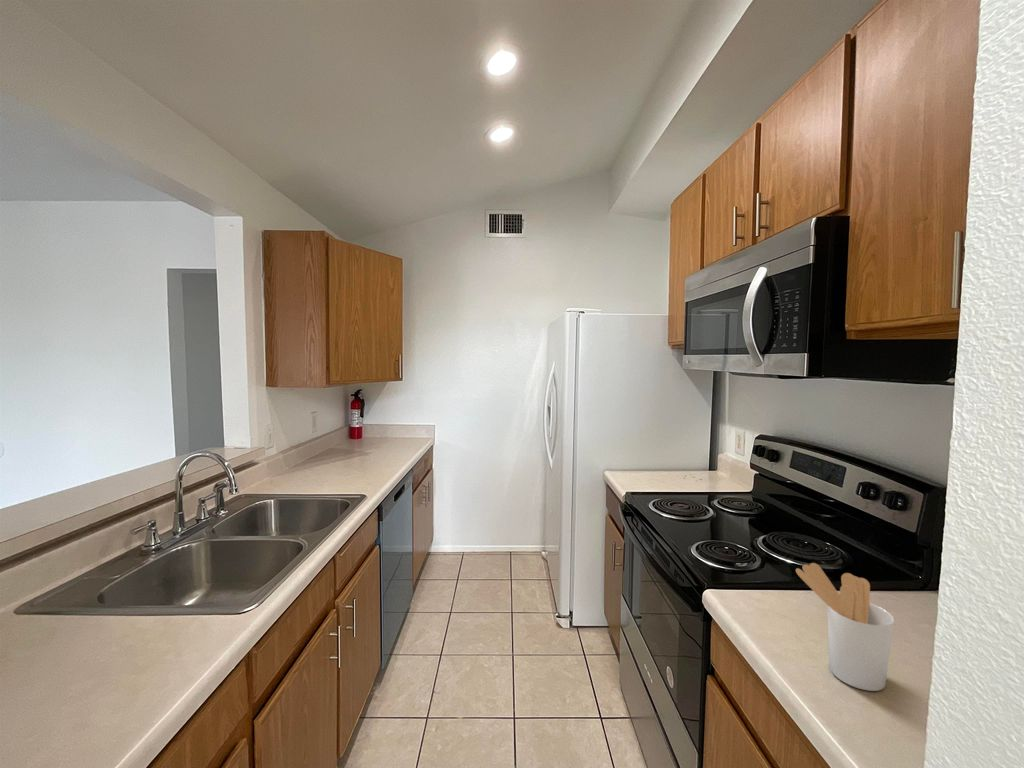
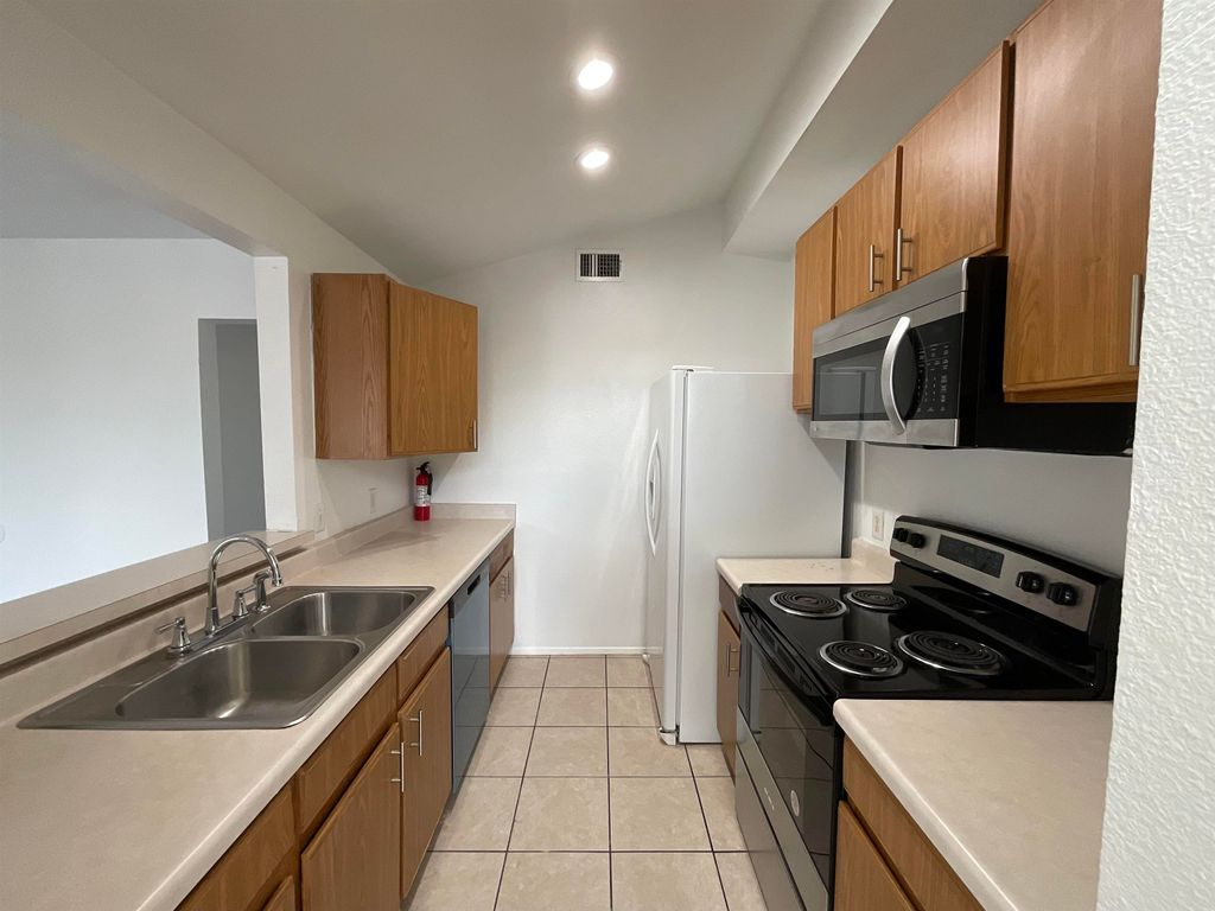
- utensil holder [795,562,895,692]
